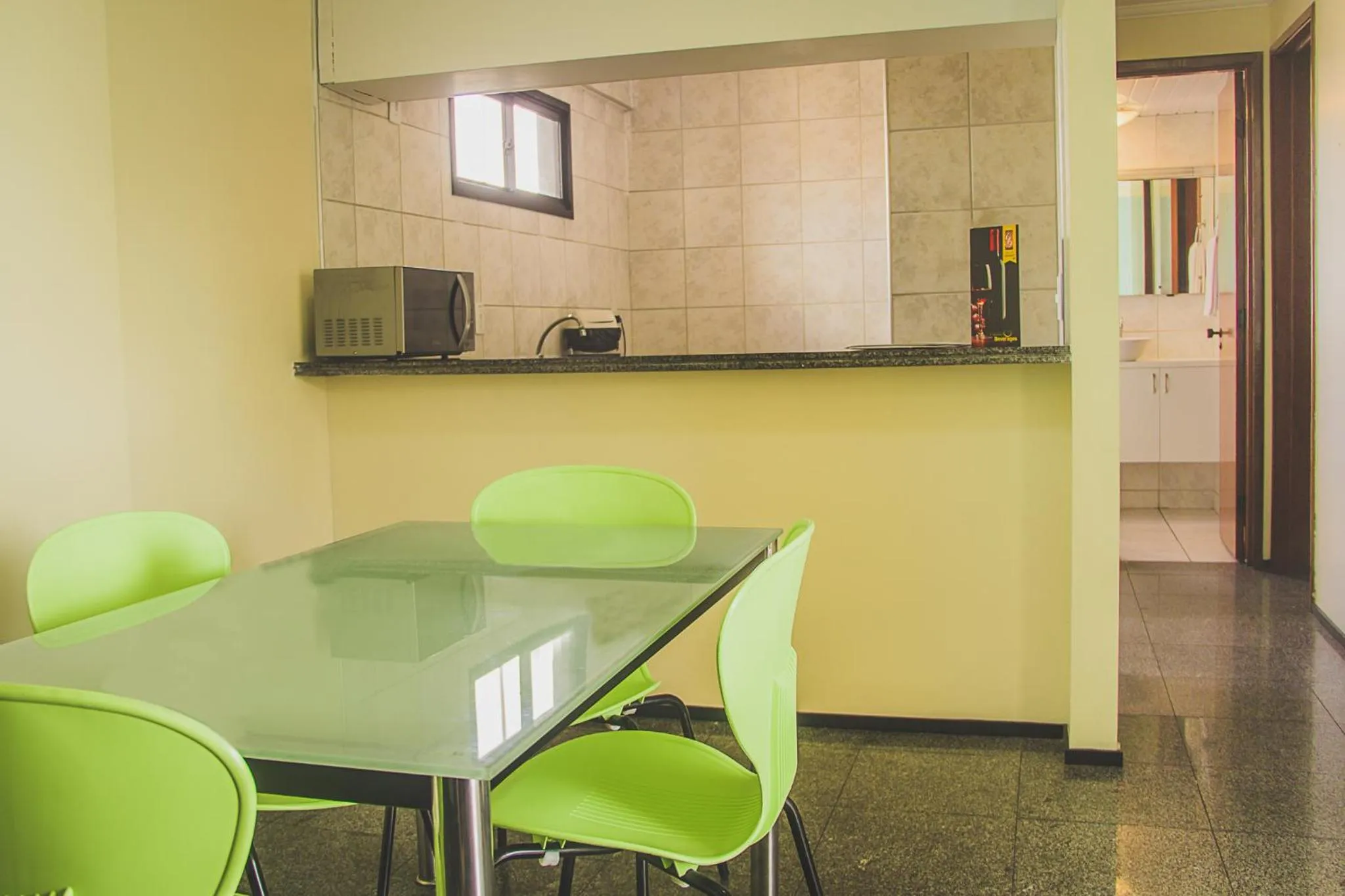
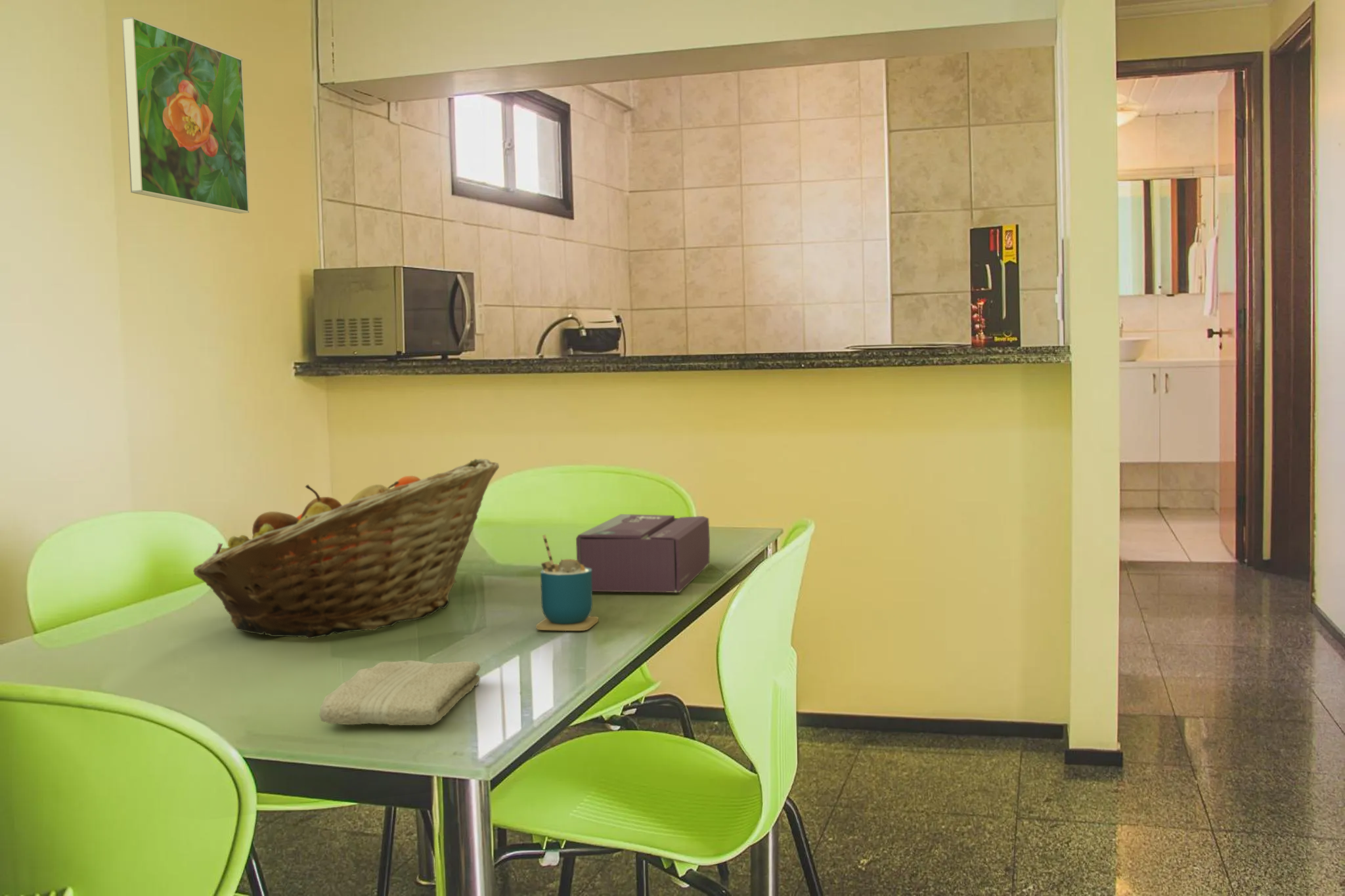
+ fruit basket [192,458,500,639]
+ tissue box [575,513,711,593]
+ cup [535,534,599,631]
+ washcloth [319,660,481,726]
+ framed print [121,16,250,214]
